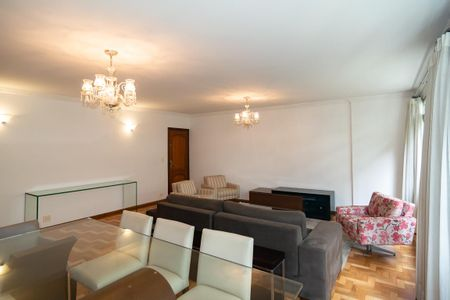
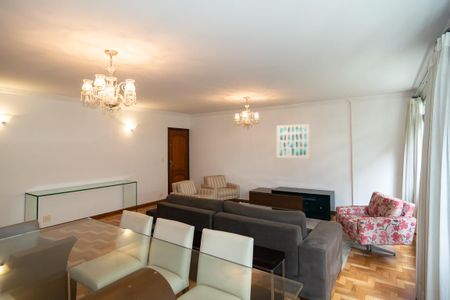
+ wall art [276,123,311,159]
